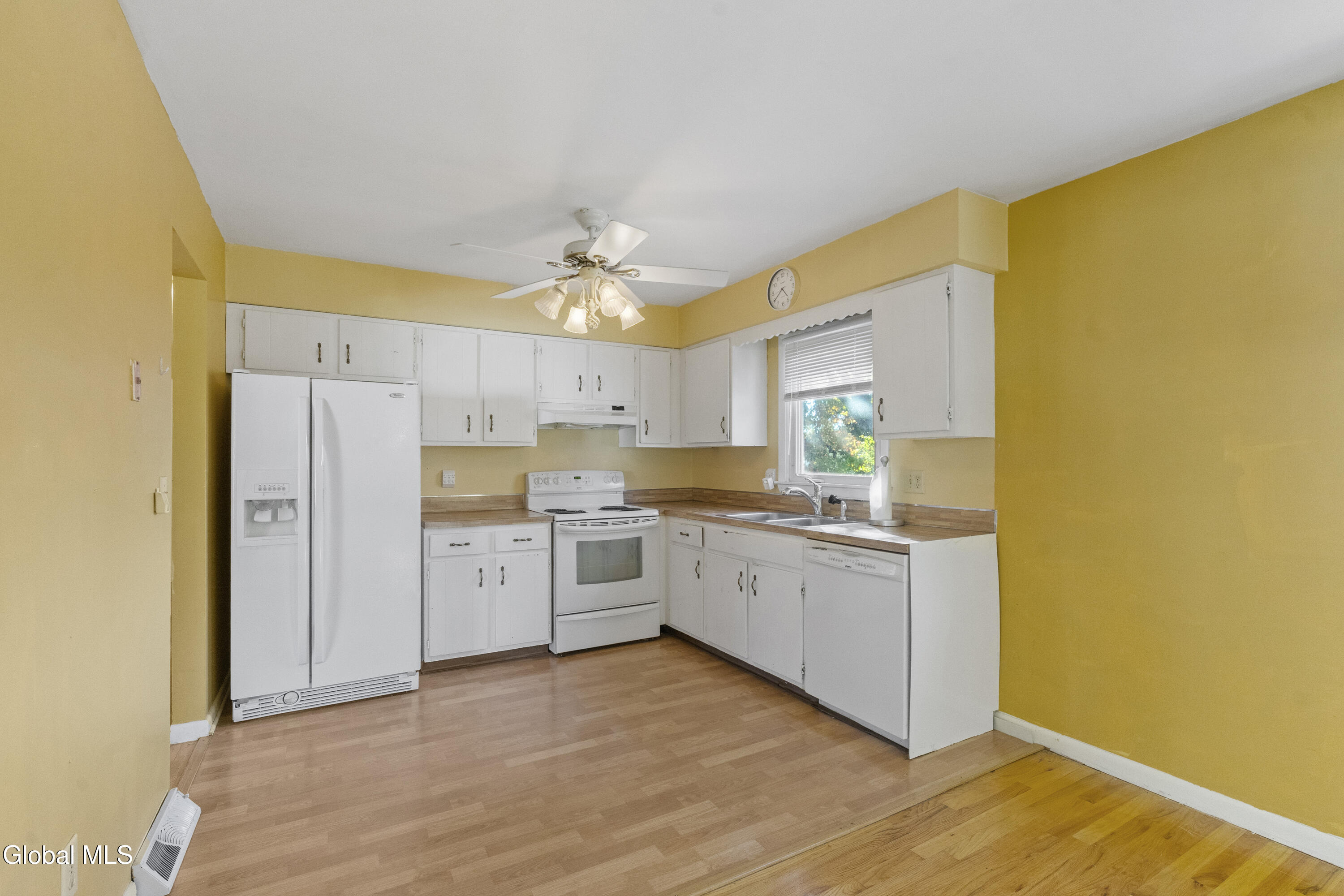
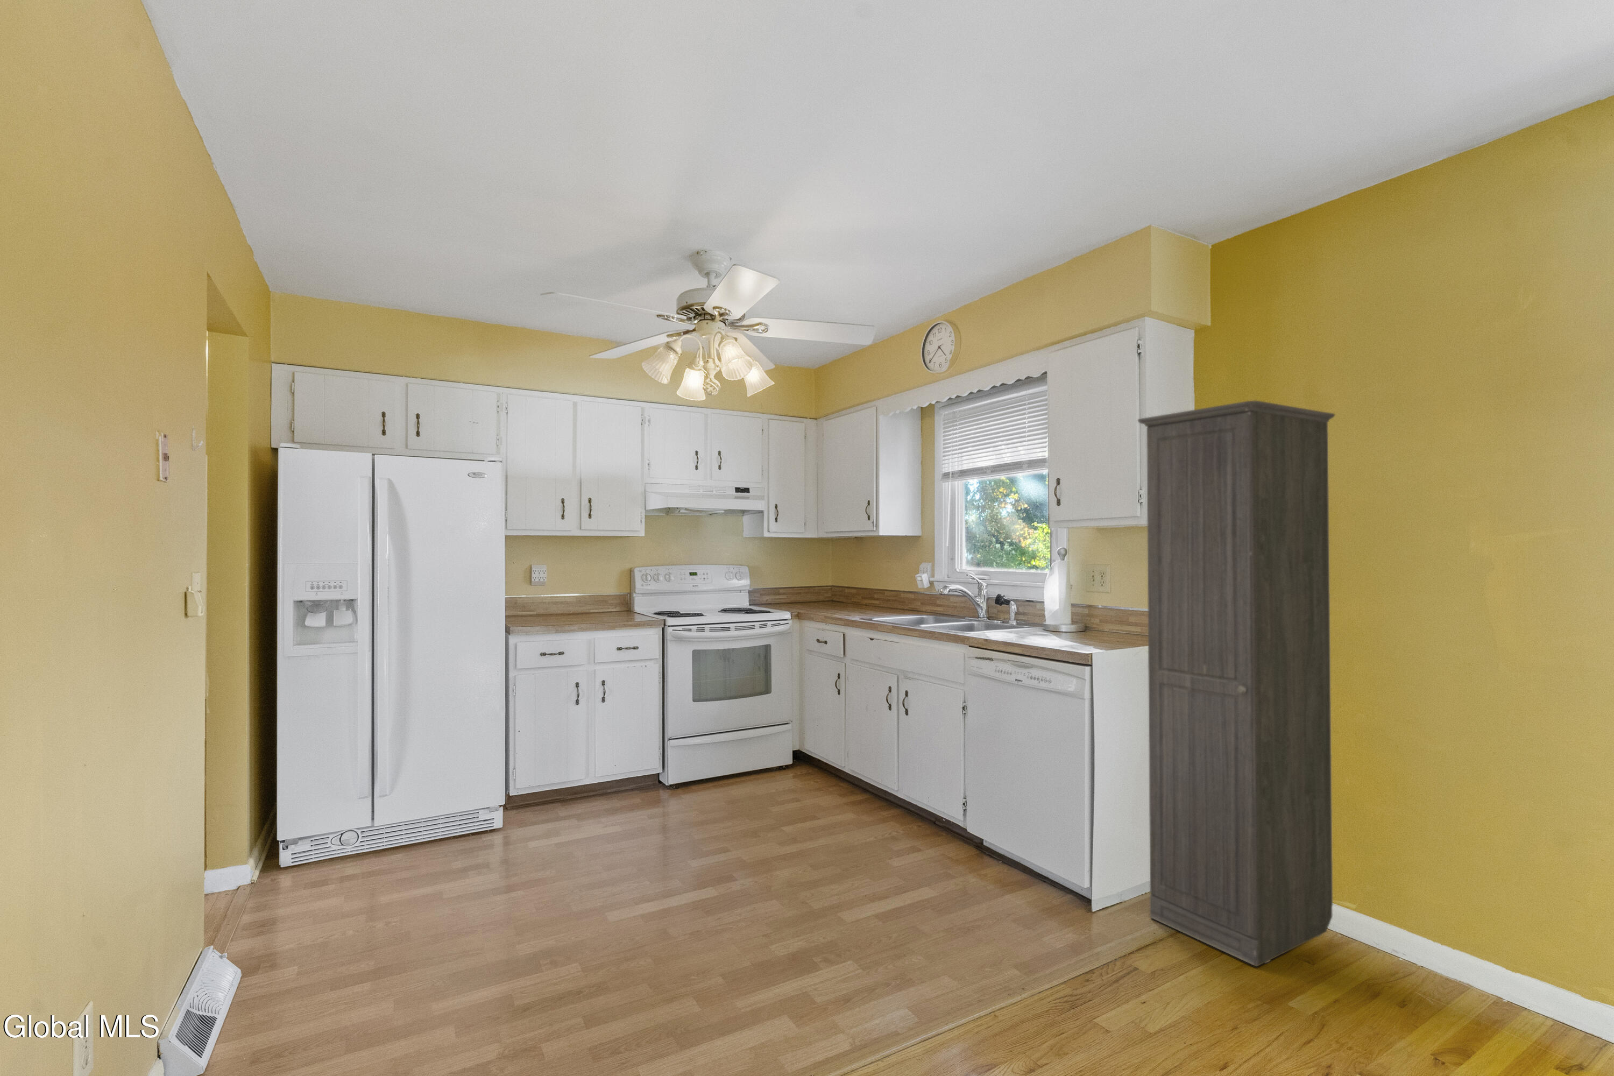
+ cabinet [1137,400,1335,968]
